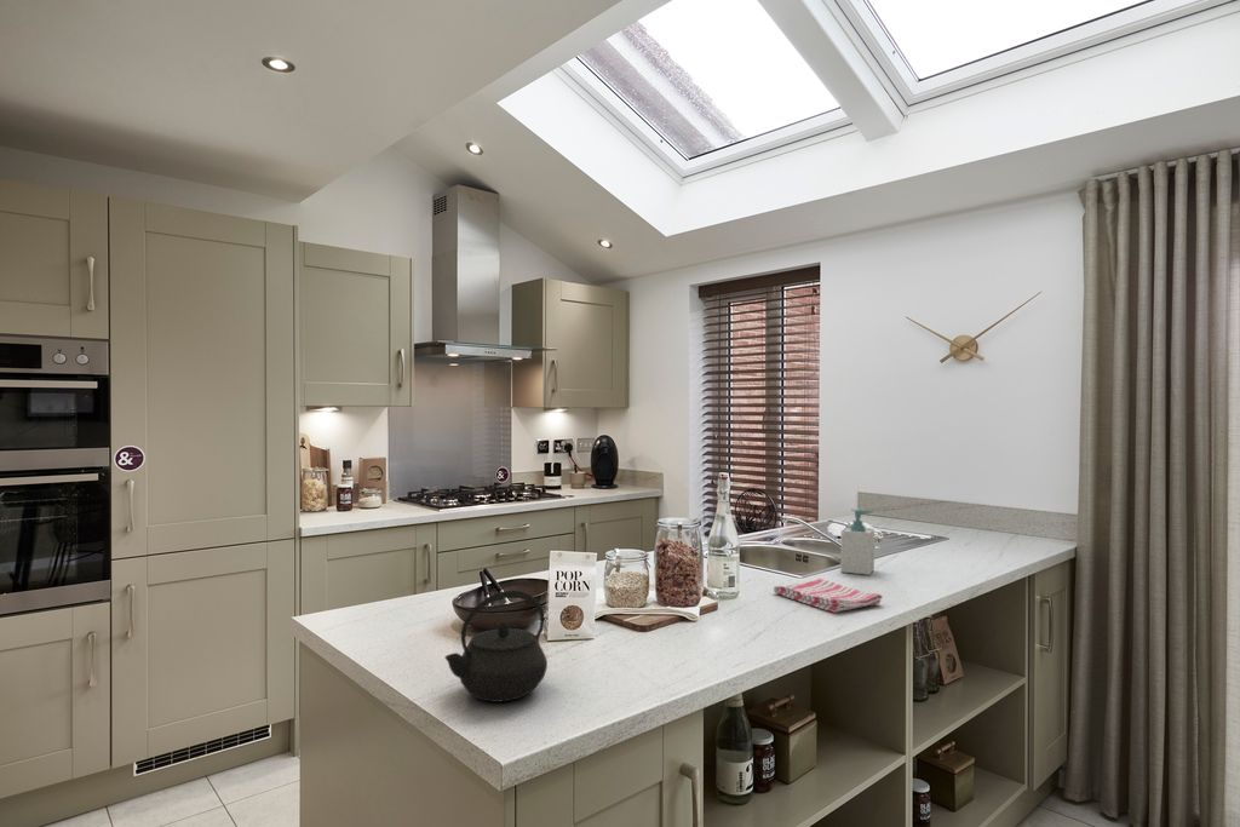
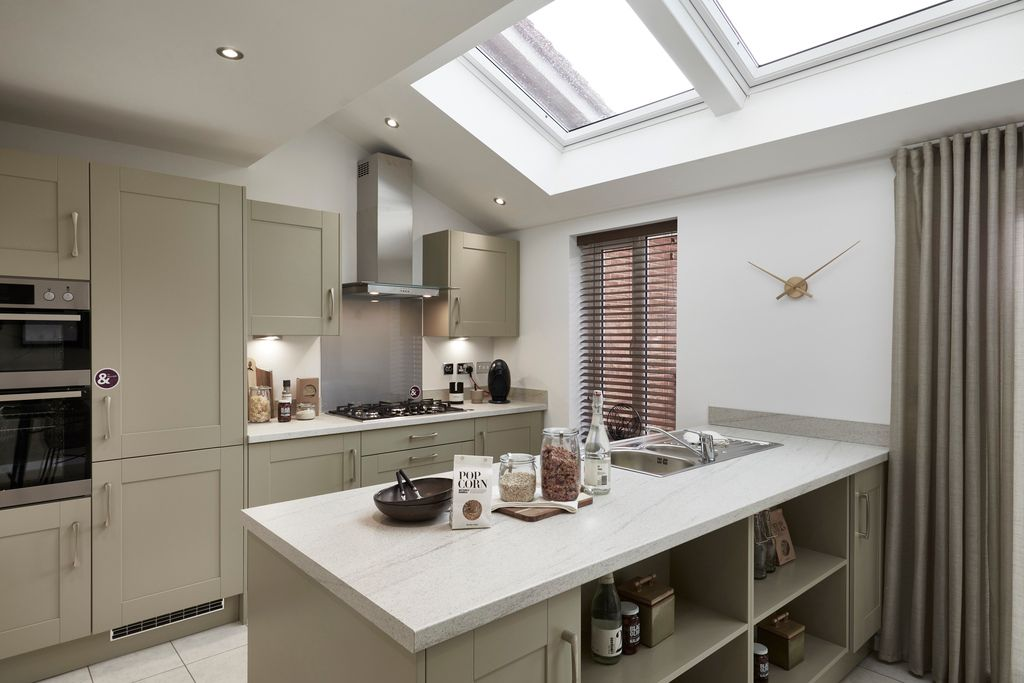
- kettle [443,590,549,703]
- soap bottle [839,509,876,576]
- dish towel [773,578,884,614]
